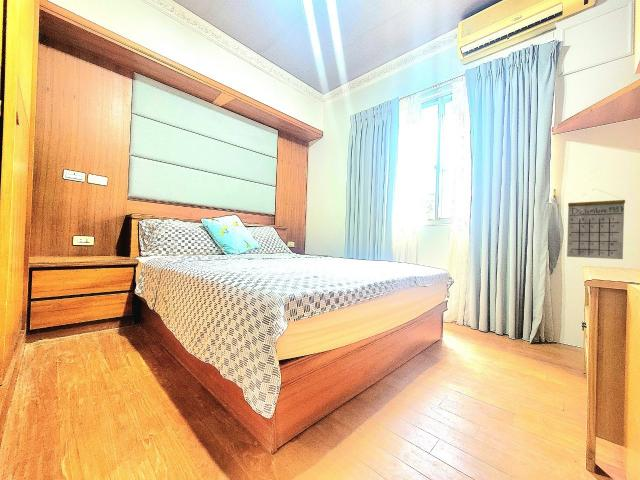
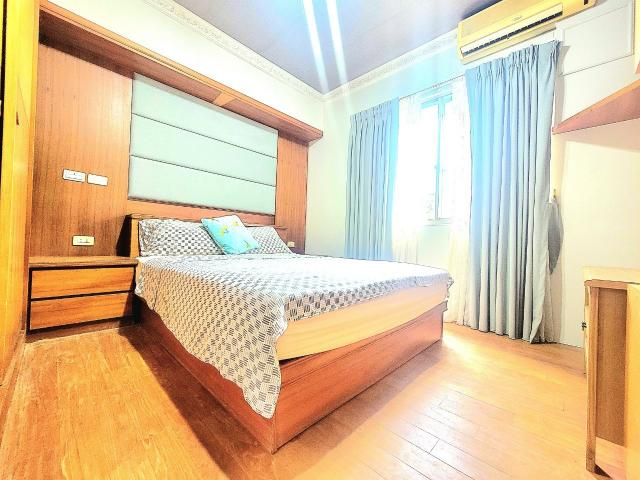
- calendar [566,188,626,260]
